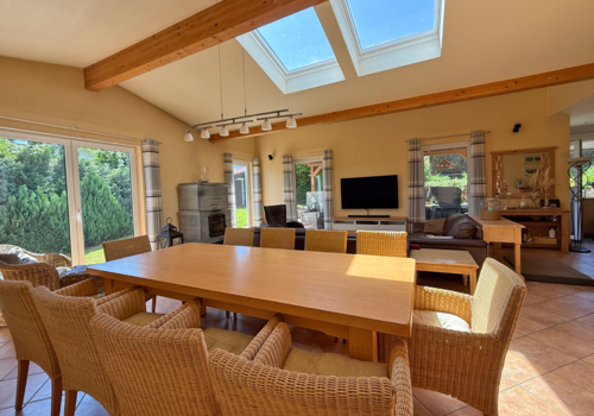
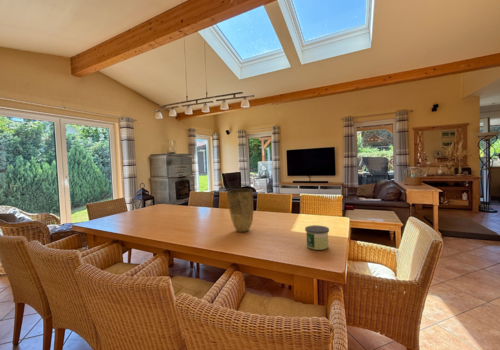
+ vase [226,187,255,233]
+ candle [304,224,330,251]
